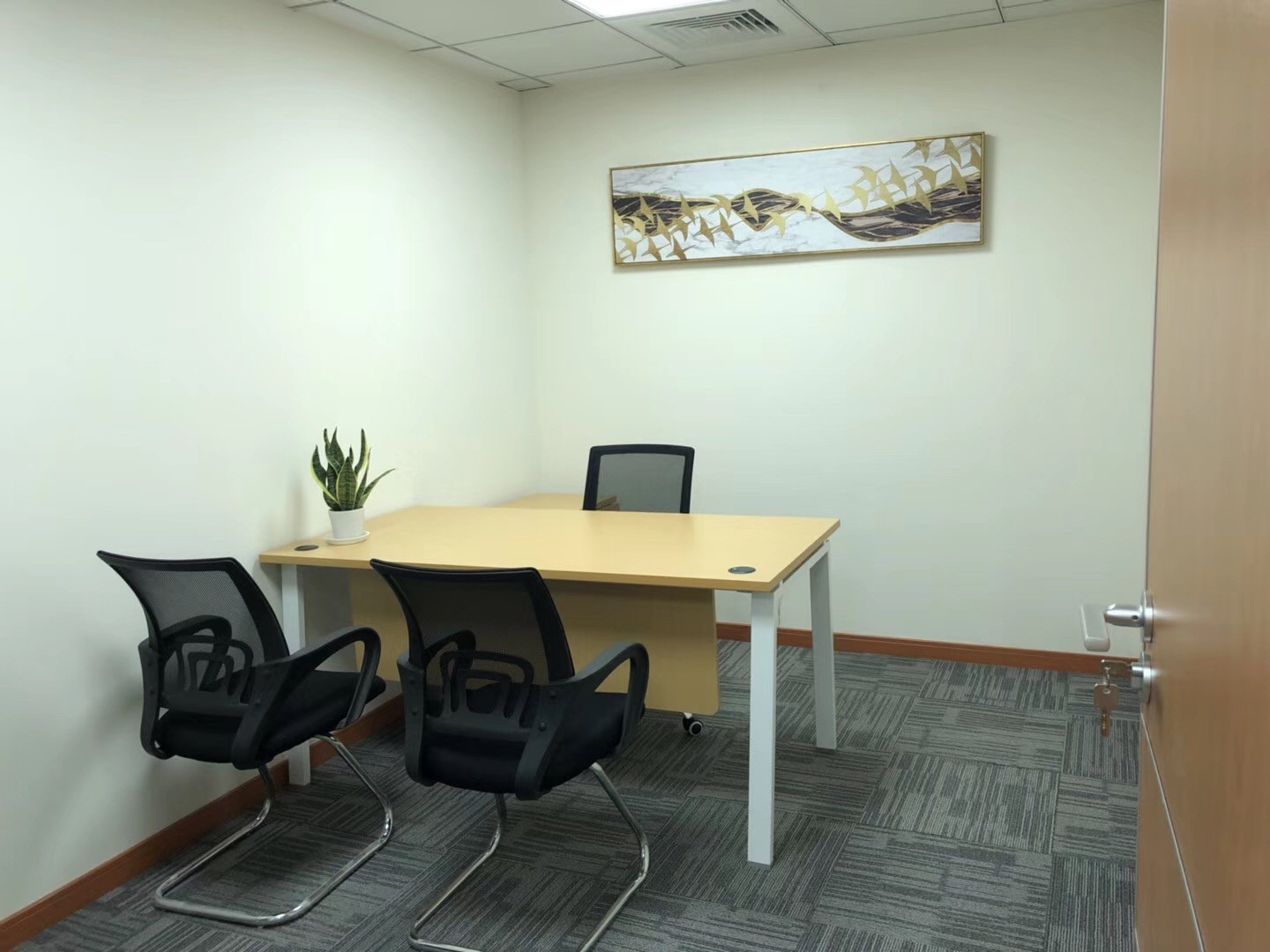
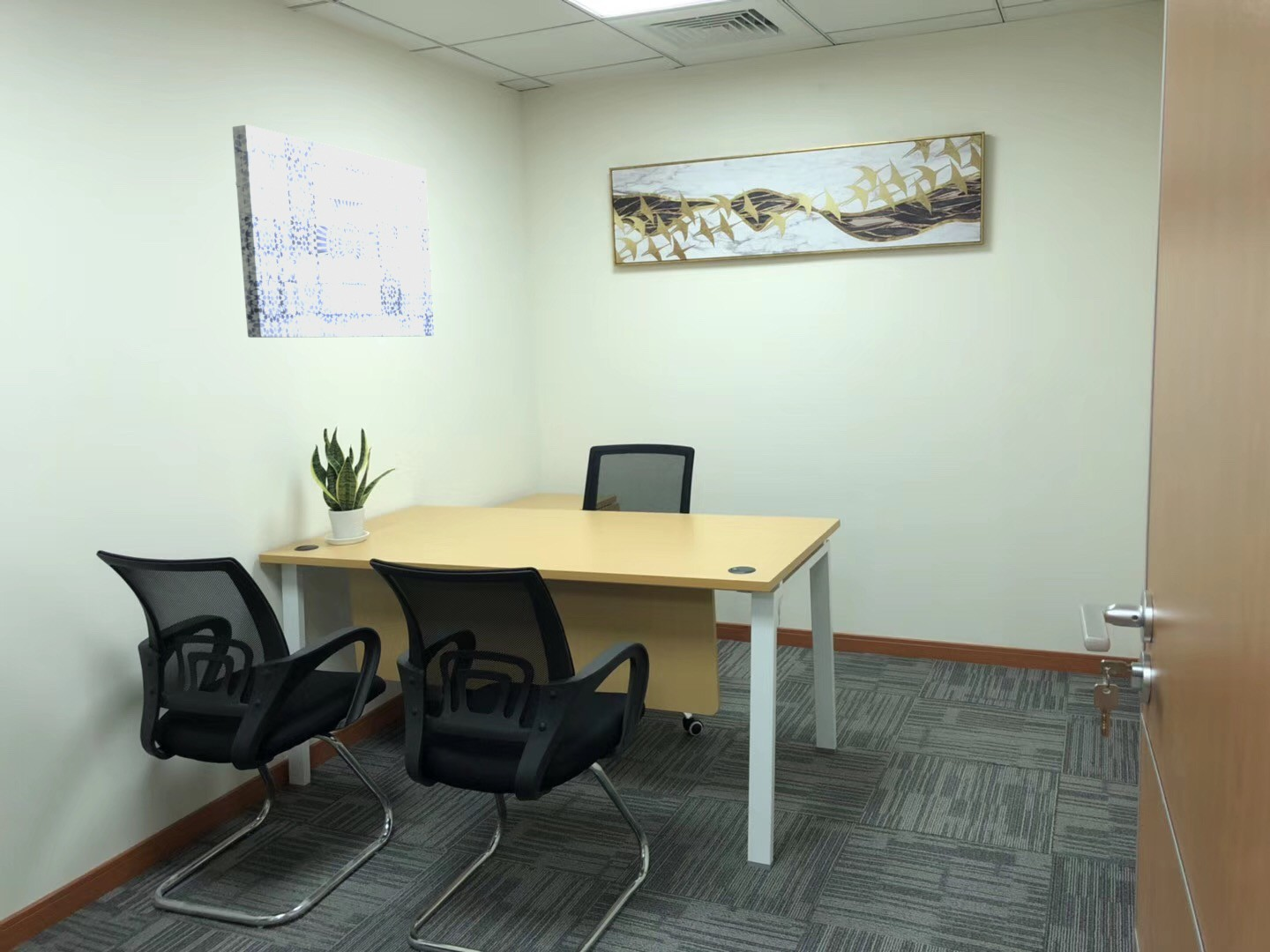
+ wall art [232,124,435,338]
